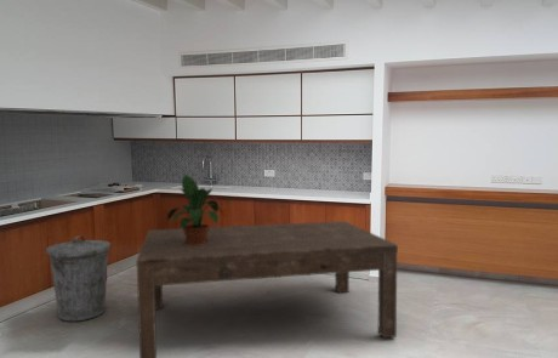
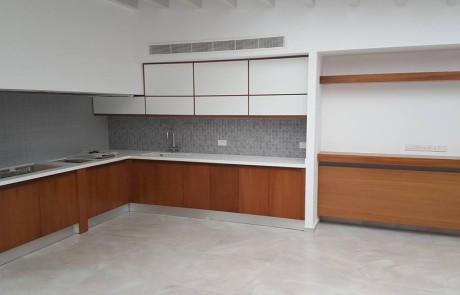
- potted plant [166,174,226,245]
- trash can [45,235,112,322]
- dining table [135,220,399,358]
